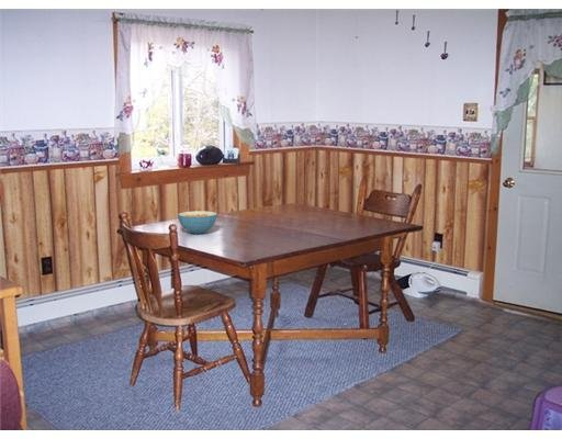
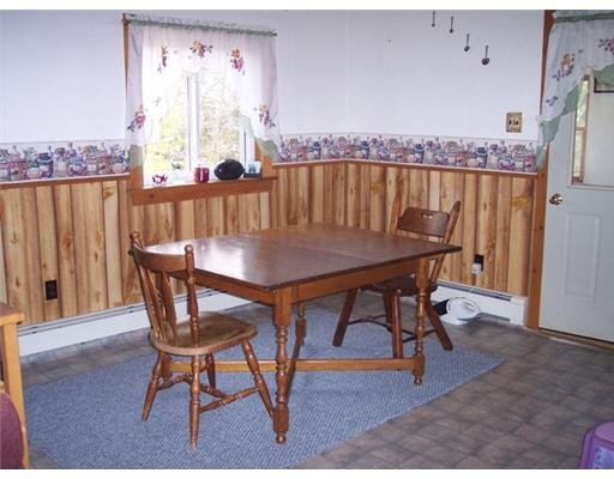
- cereal bowl [177,210,218,235]
